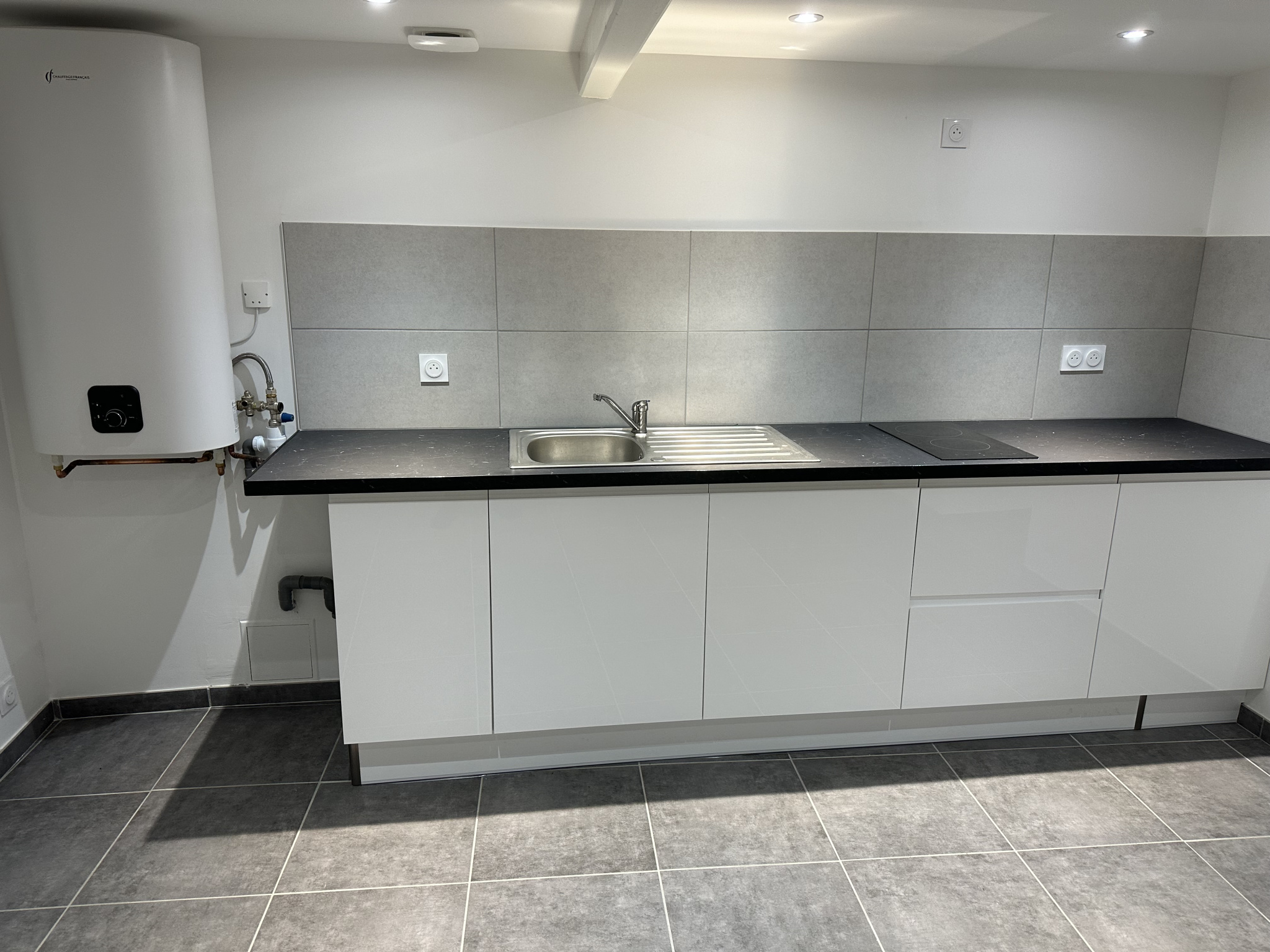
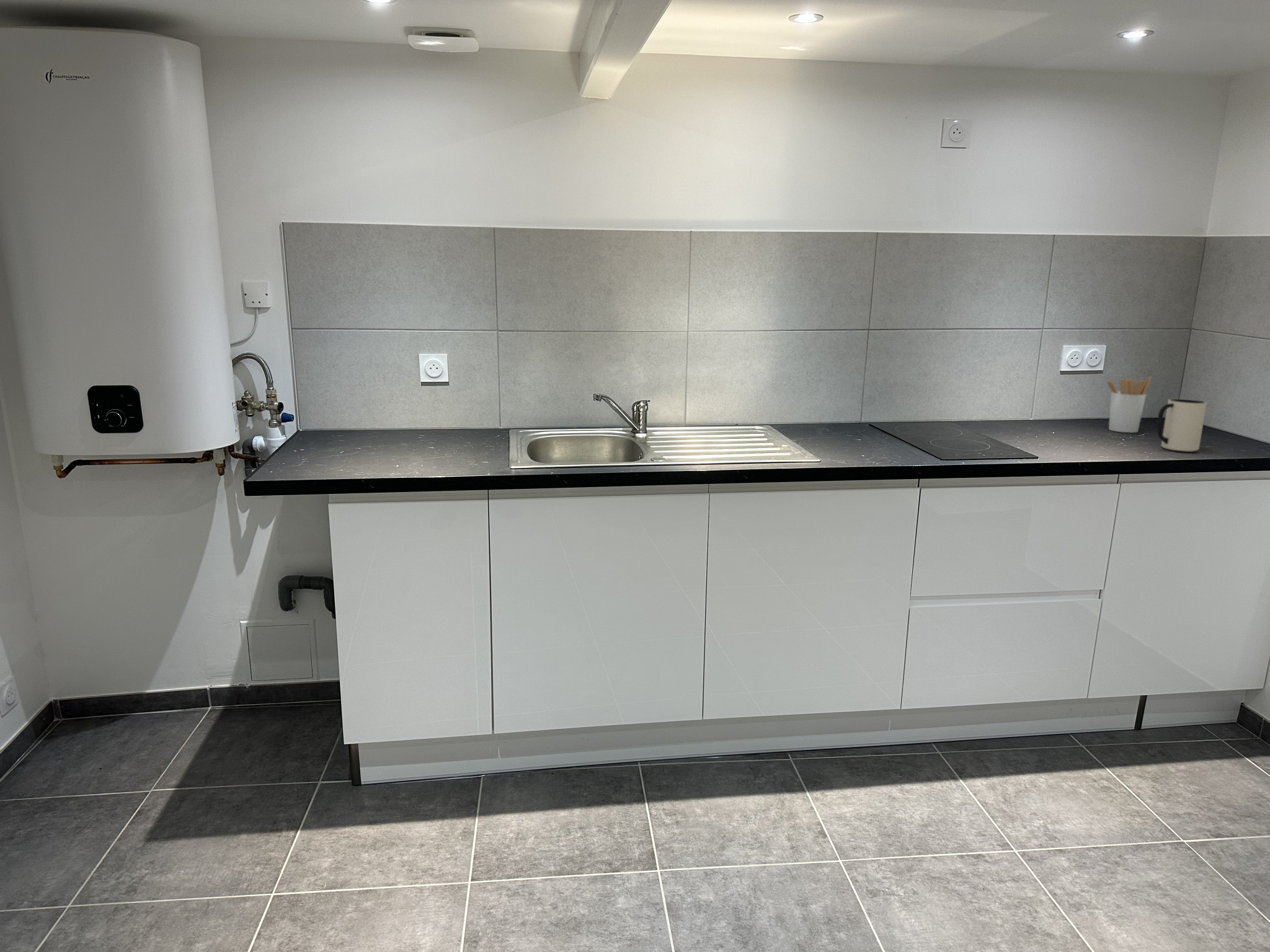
+ pitcher [1157,399,1207,452]
+ utensil holder [1106,375,1153,433]
